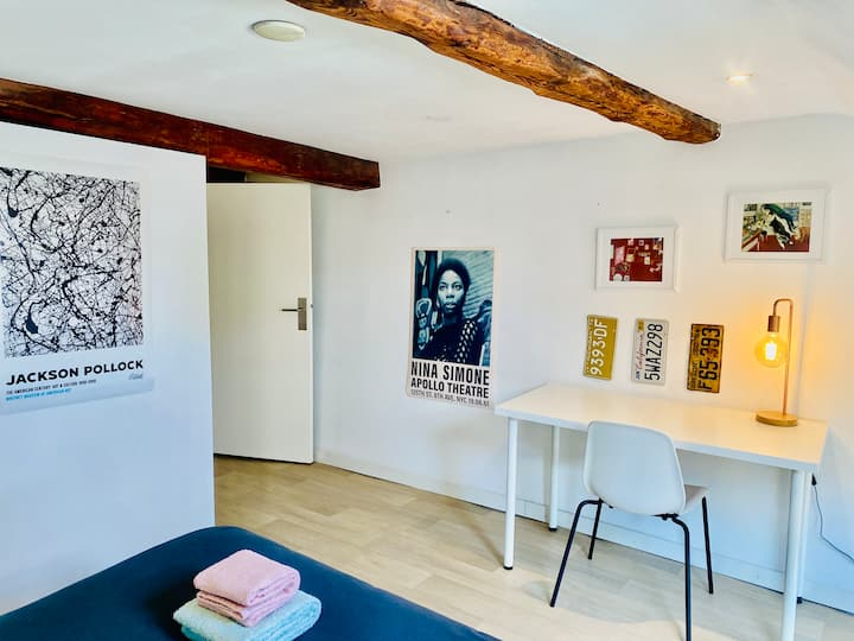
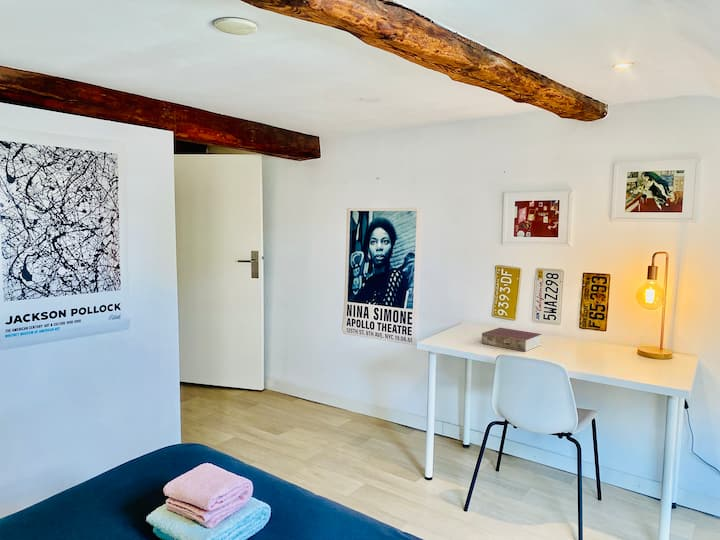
+ book [481,327,543,352]
